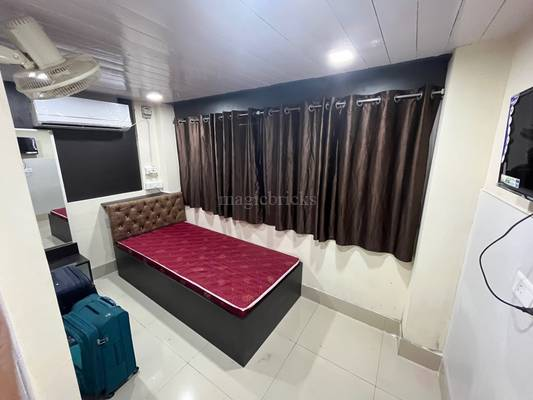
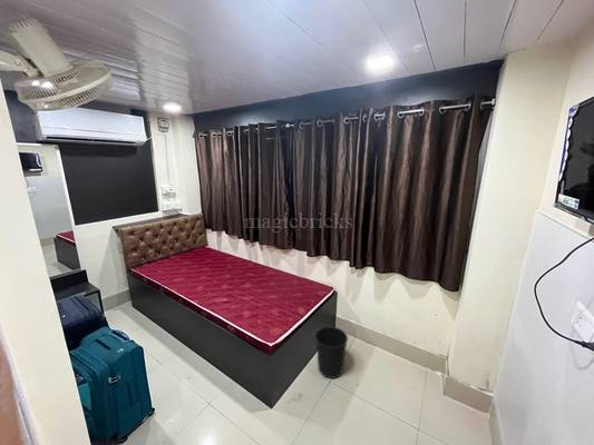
+ wastebasket [314,325,349,379]
